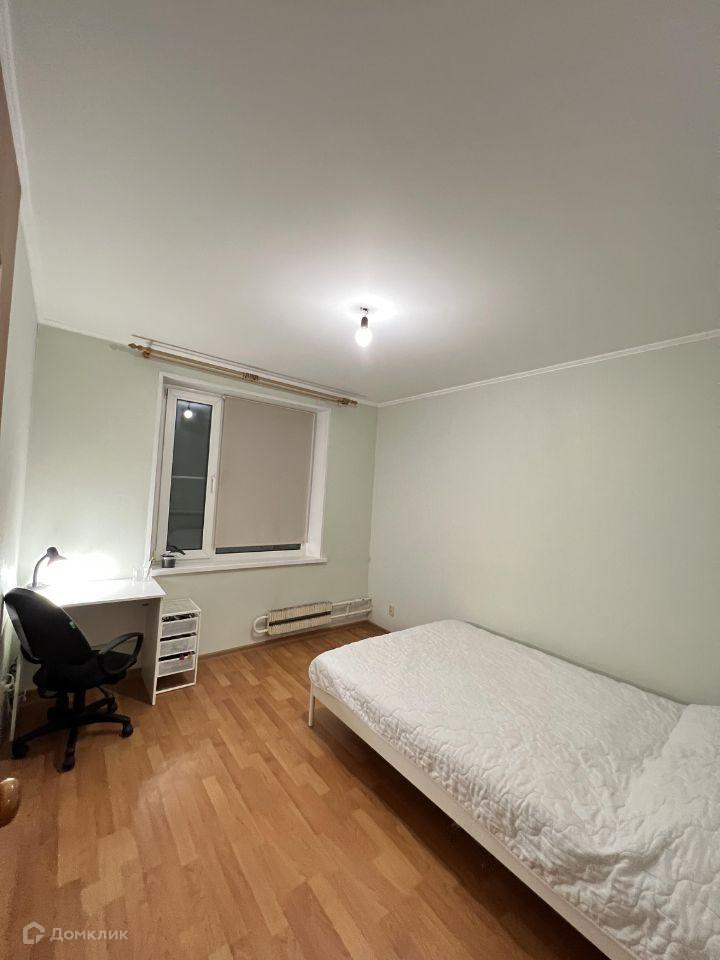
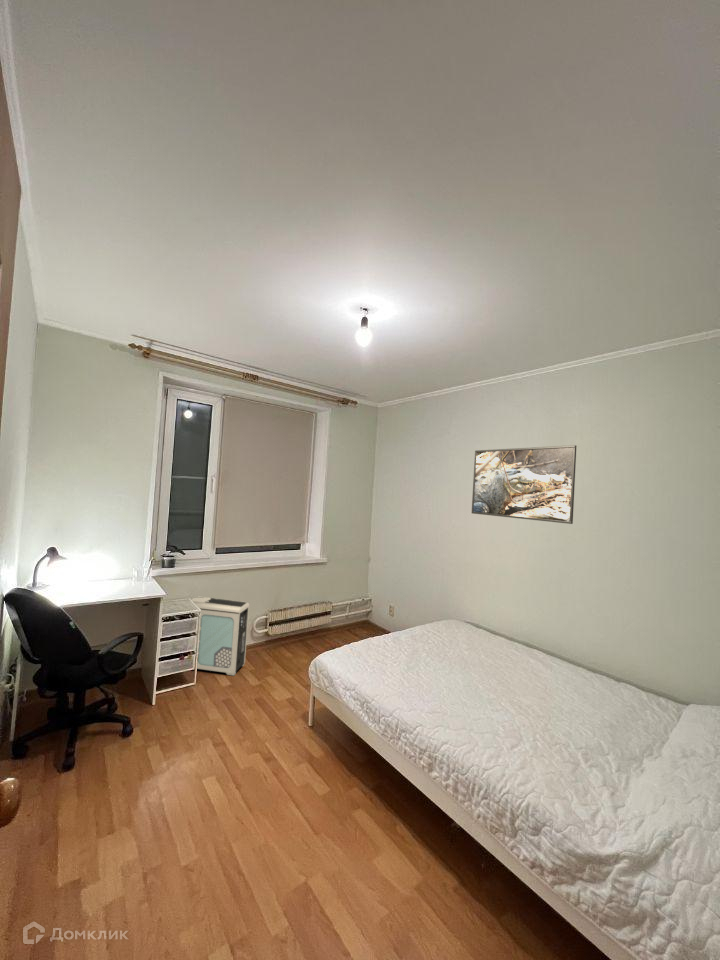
+ air purifier [191,596,250,677]
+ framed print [471,444,577,525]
